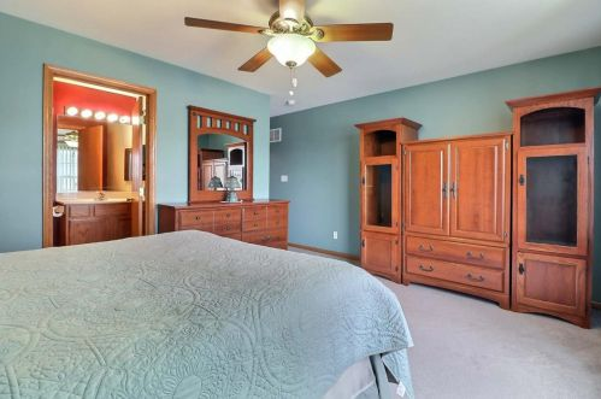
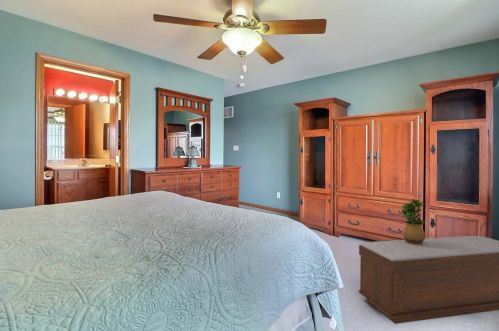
+ potted plant [399,197,427,245]
+ bench [358,235,499,325]
